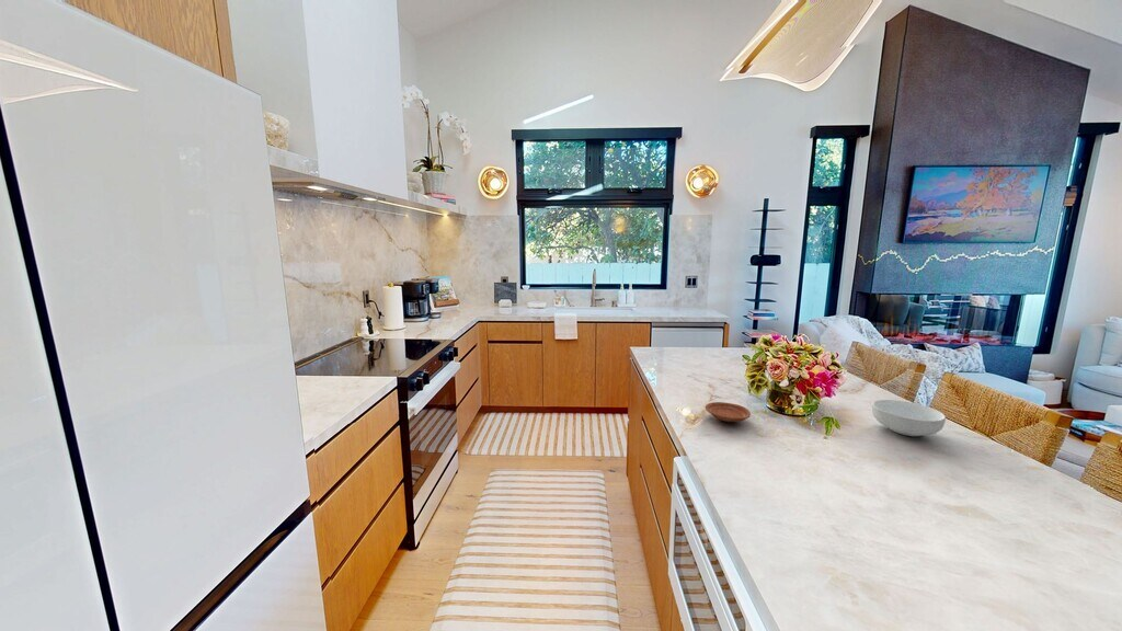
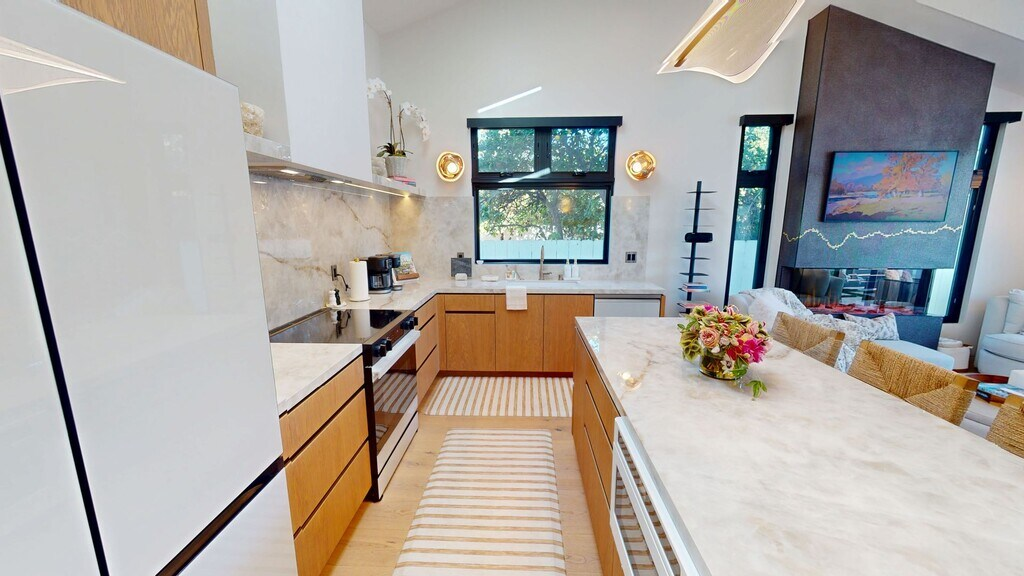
- plate [705,401,752,423]
- cereal bowl [871,399,947,437]
